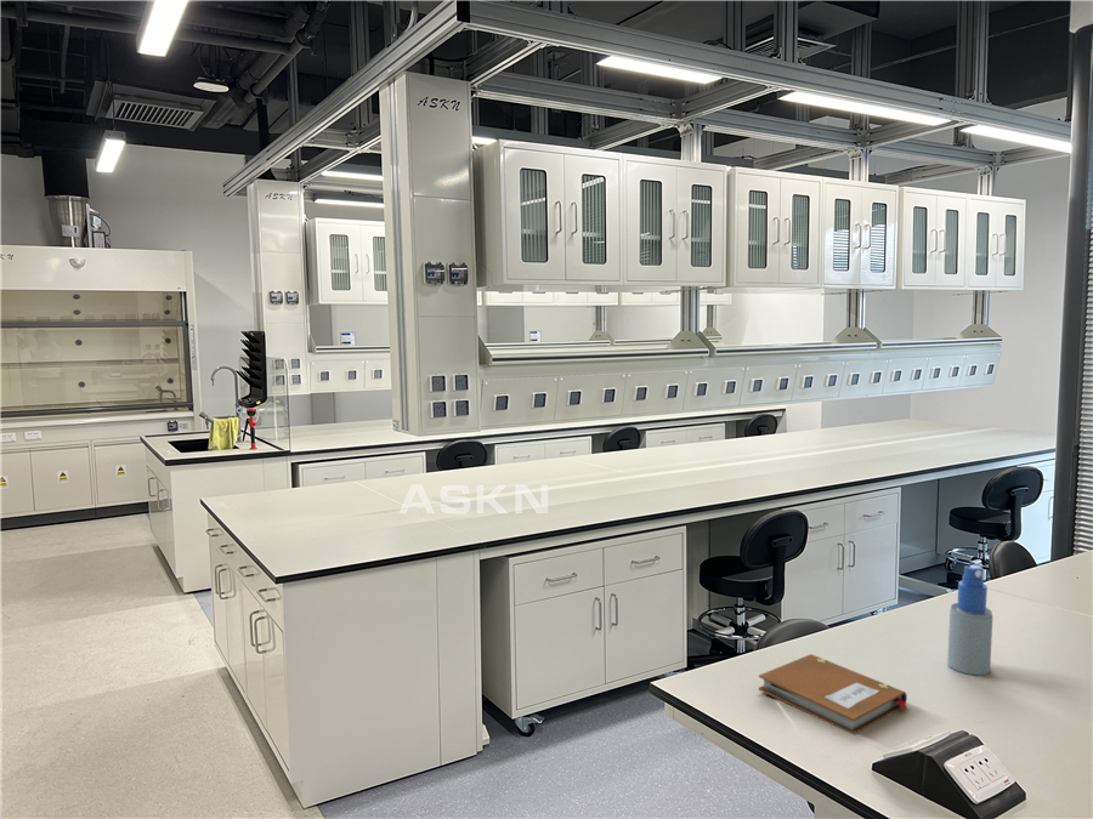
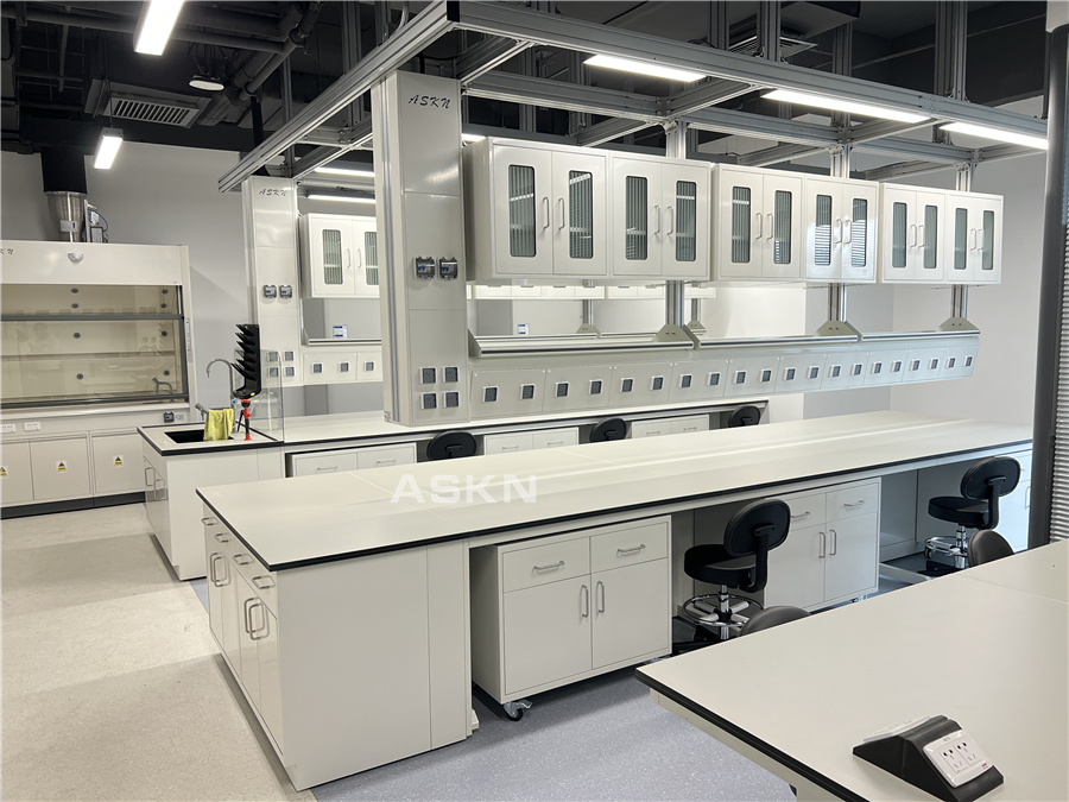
- notebook [758,653,908,735]
- spray bottle [946,564,993,676]
